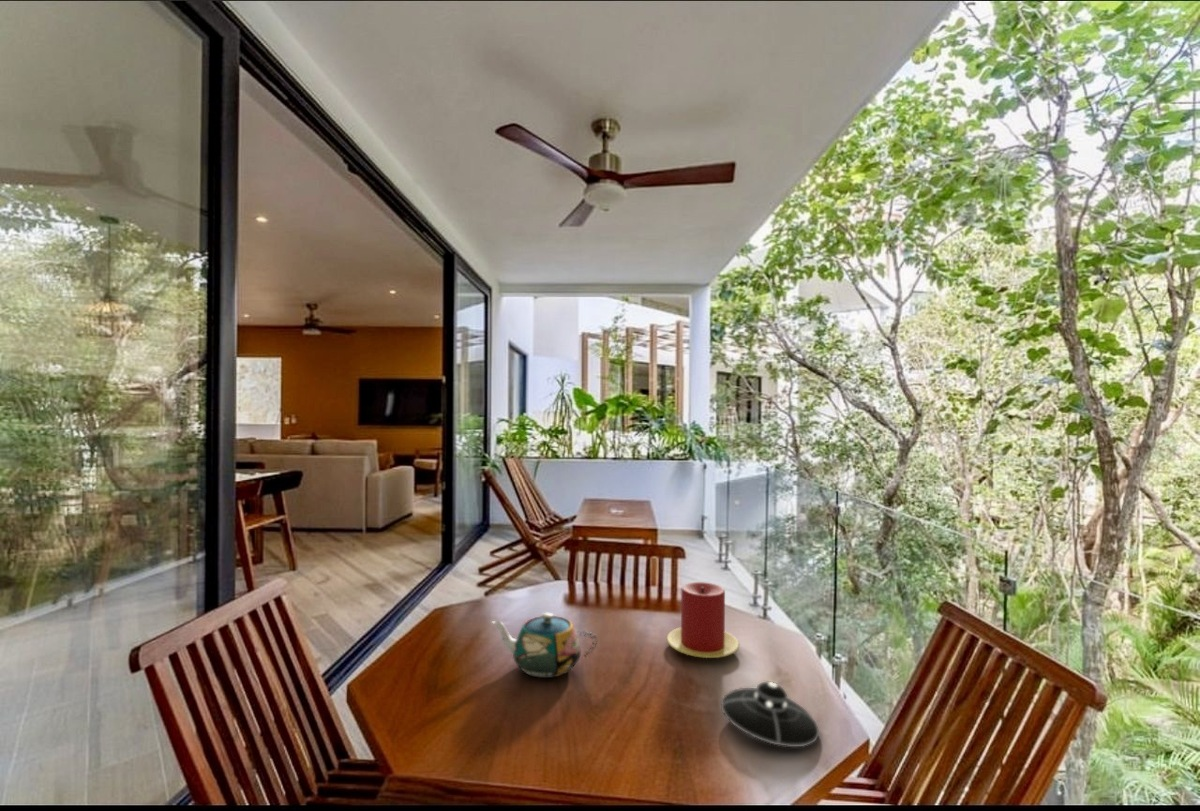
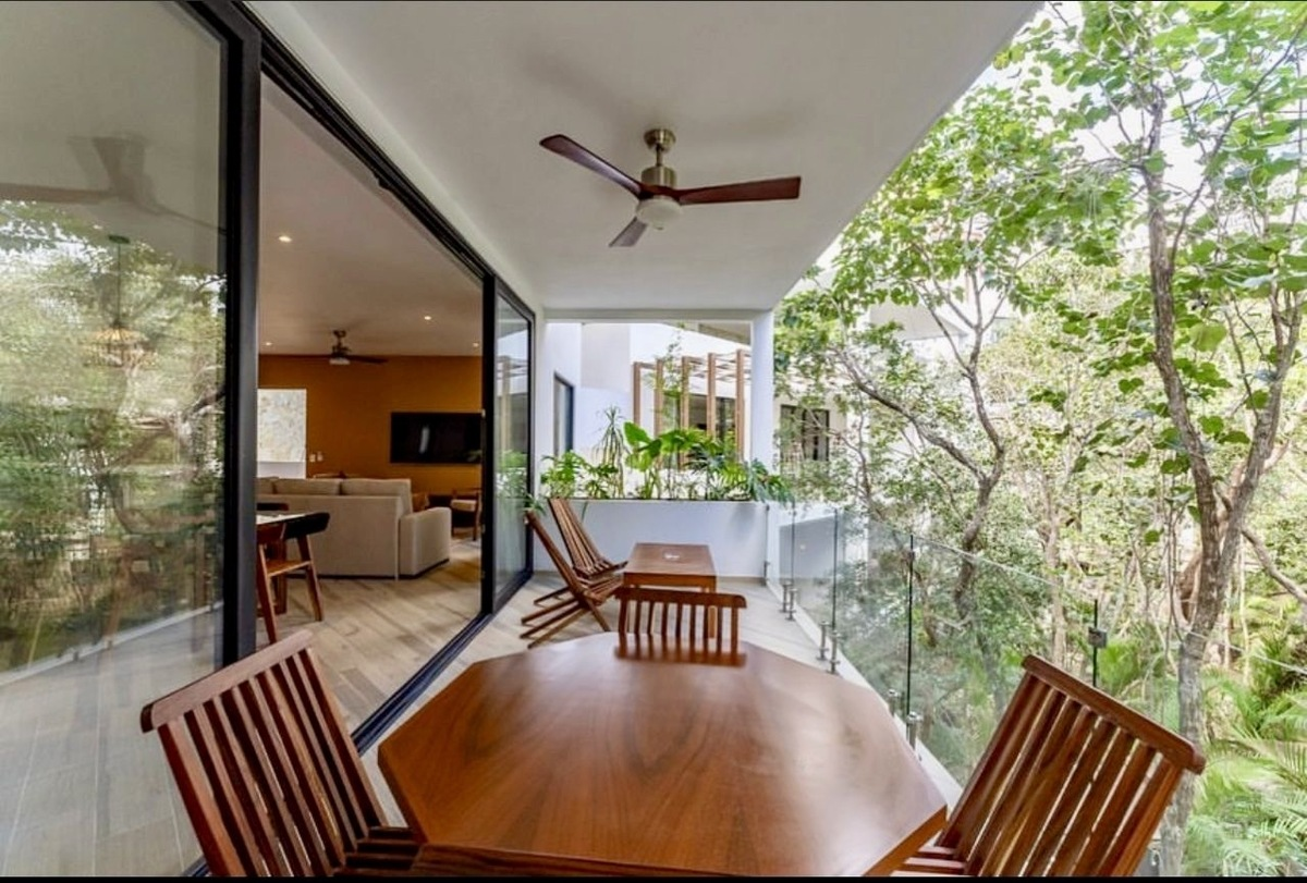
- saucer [720,681,820,748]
- teapot [491,612,599,679]
- candle [666,581,740,659]
